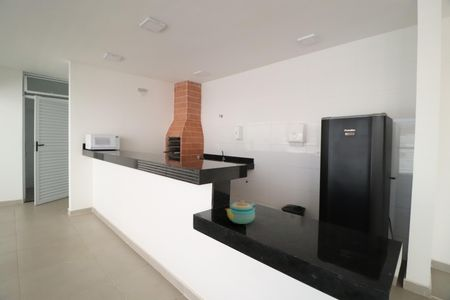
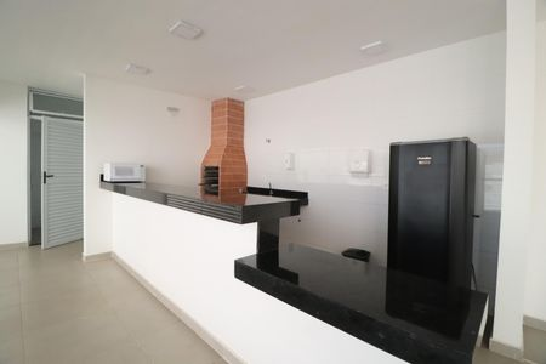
- teapot [224,199,257,225]
